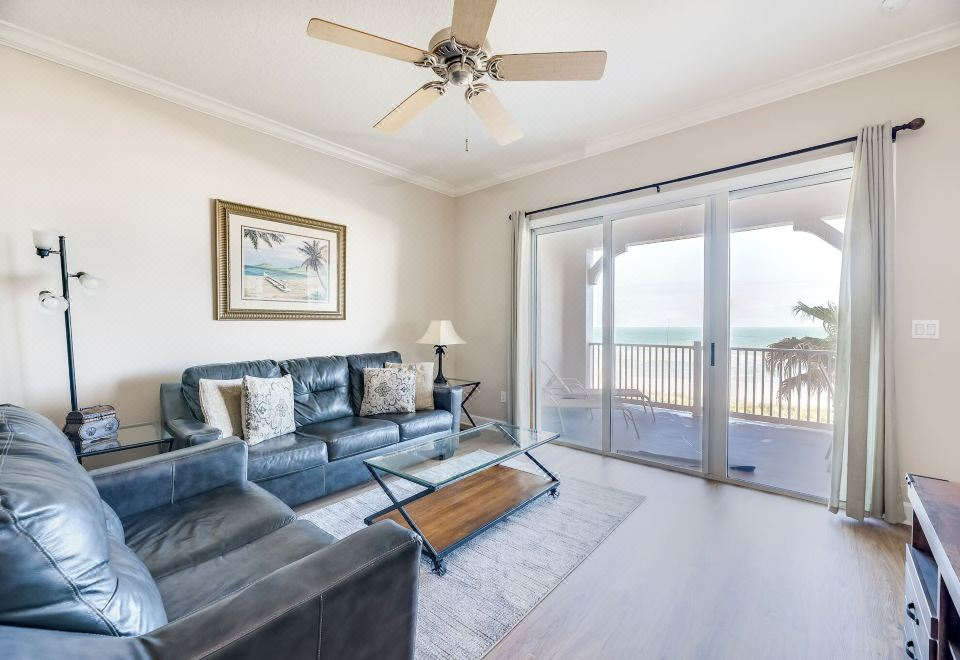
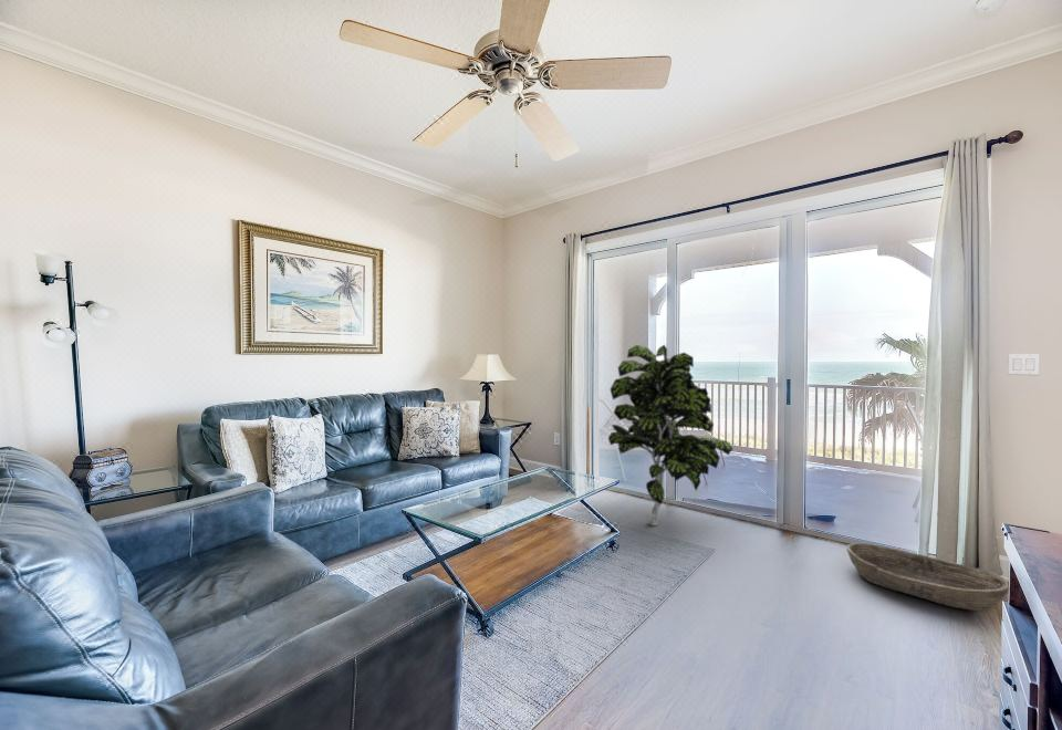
+ indoor plant [607,344,733,526]
+ basket [845,542,1009,612]
